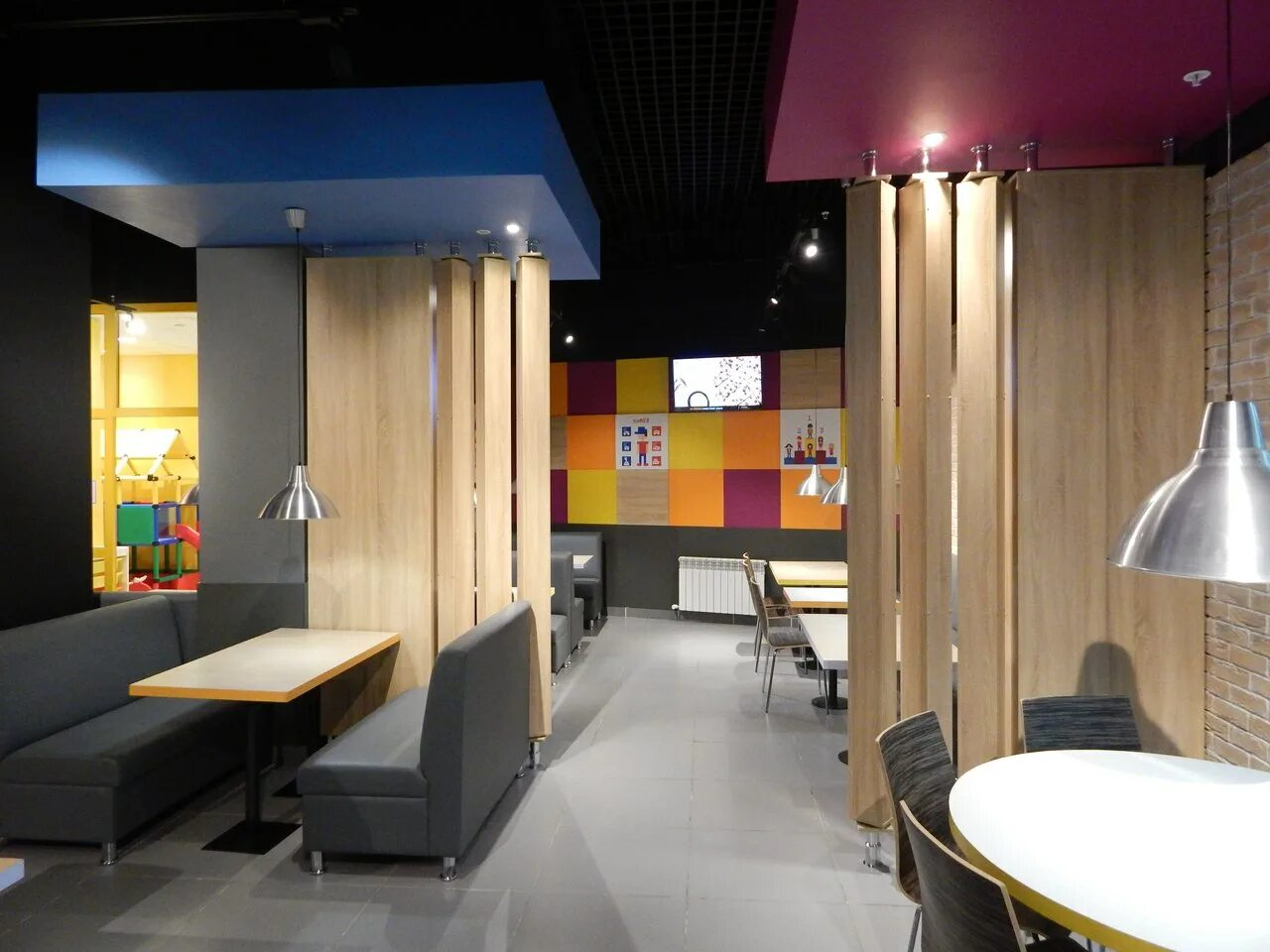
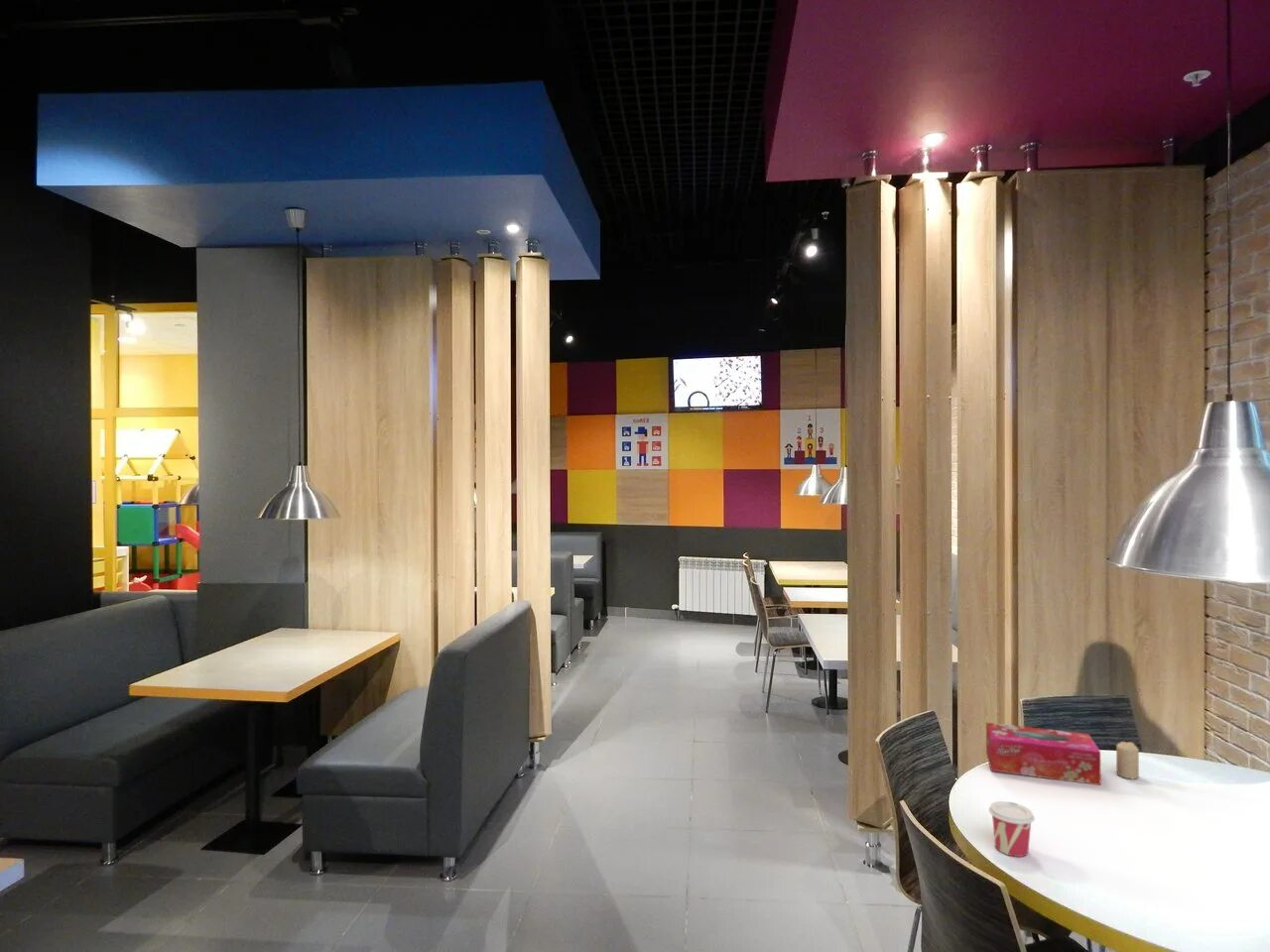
+ tissue box [985,722,1101,786]
+ candle [1115,741,1140,779]
+ cup [987,800,1036,858]
